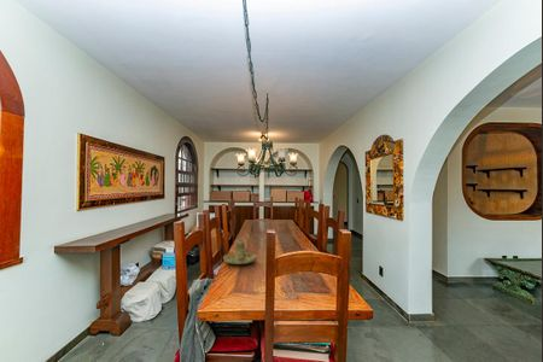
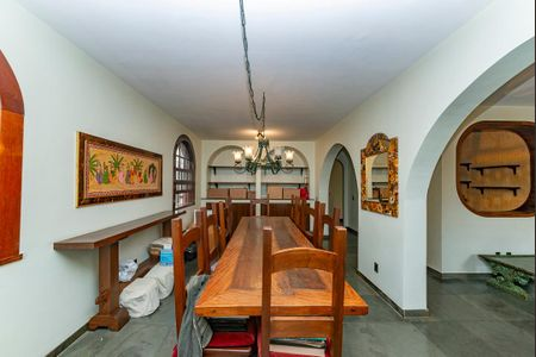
- candle holder [222,239,257,265]
